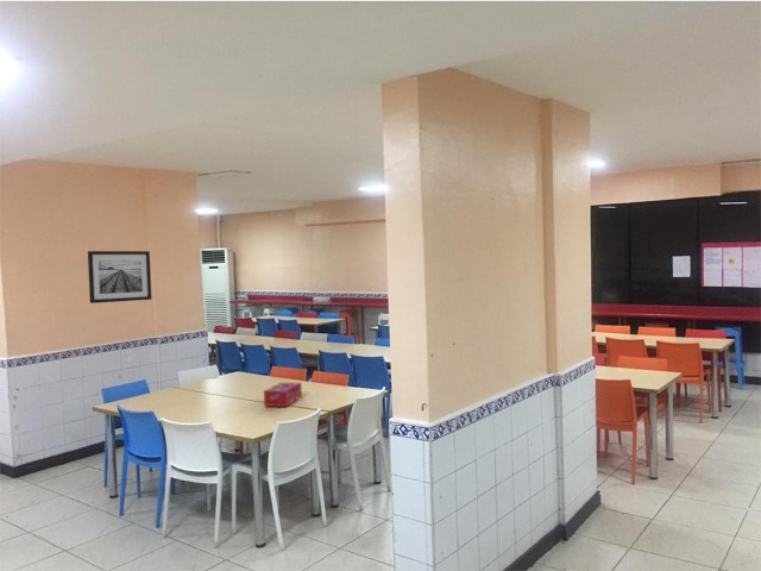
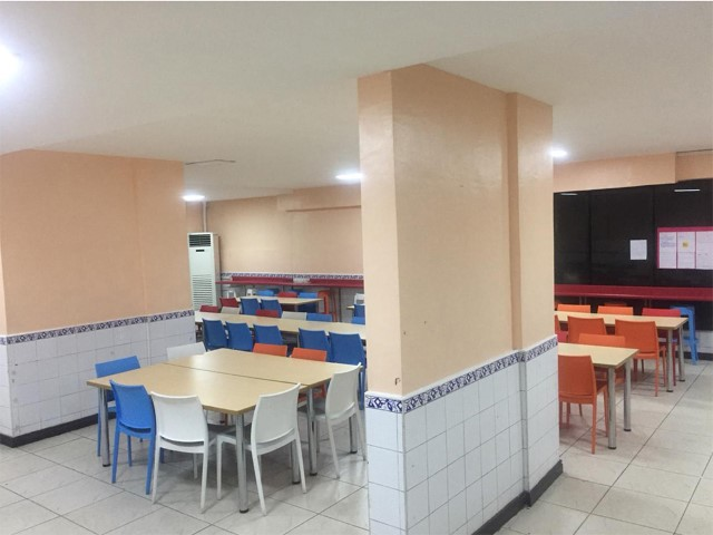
- wall art [87,250,152,305]
- tissue box [263,382,303,408]
